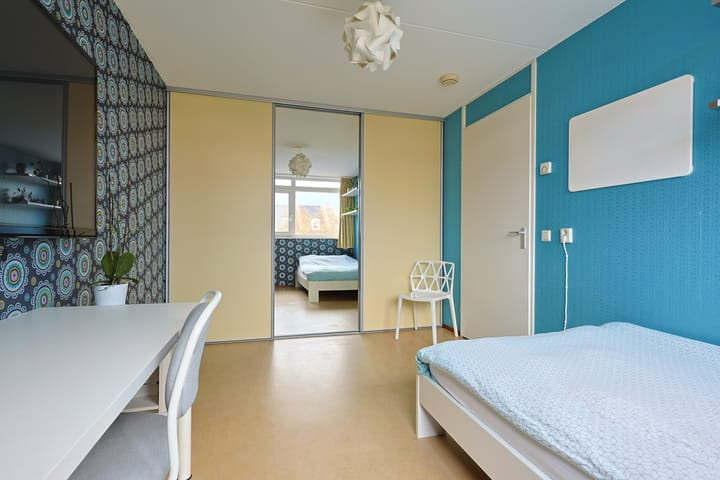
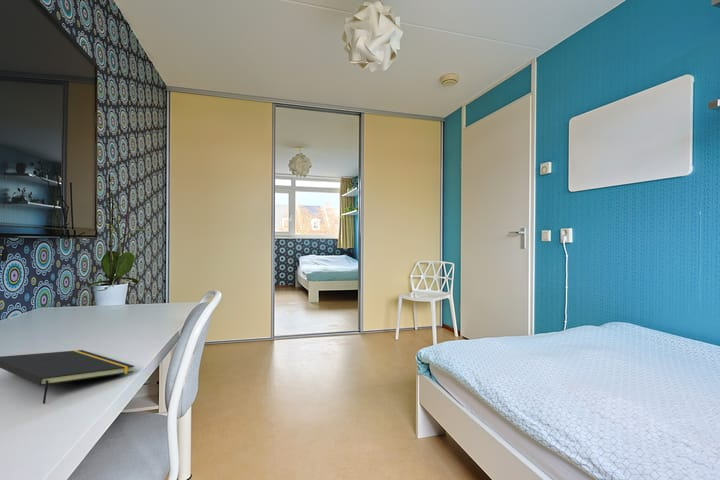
+ notepad [0,349,135,405]
